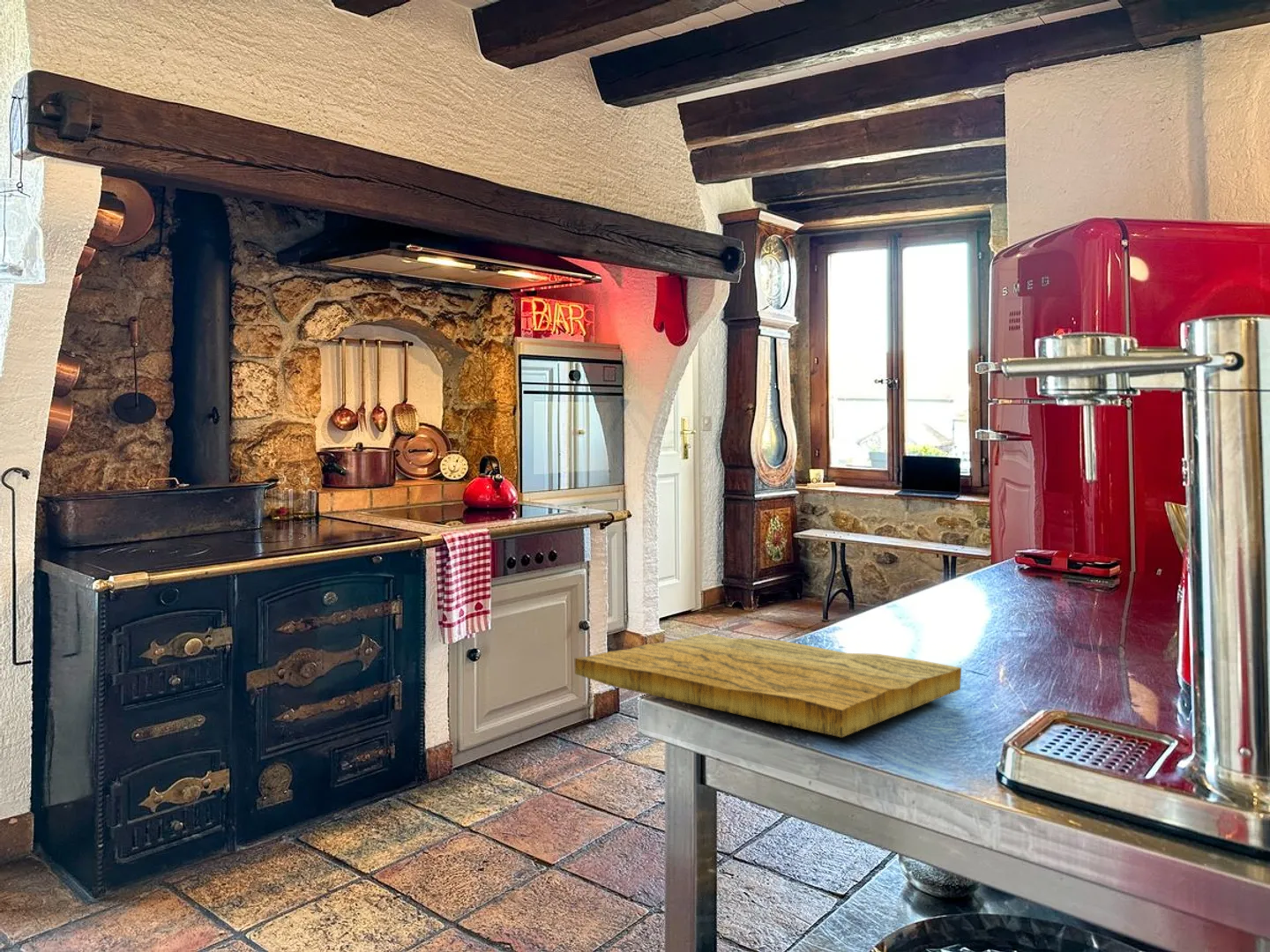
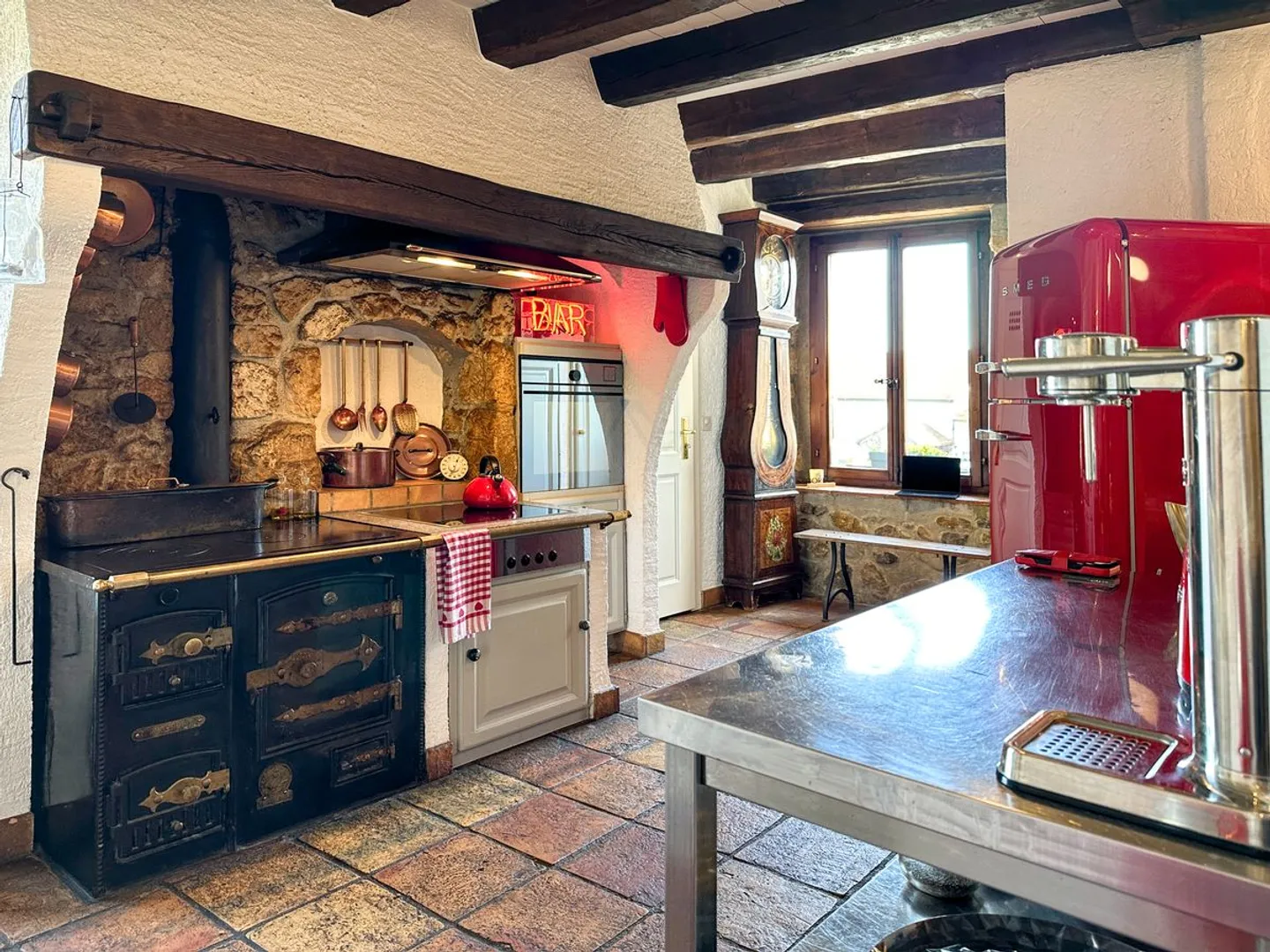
- cutting board [574,633,962,739]
